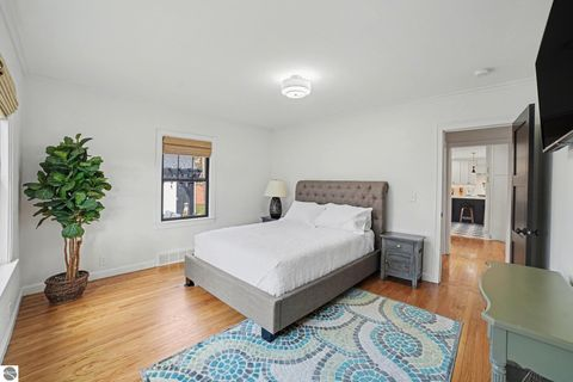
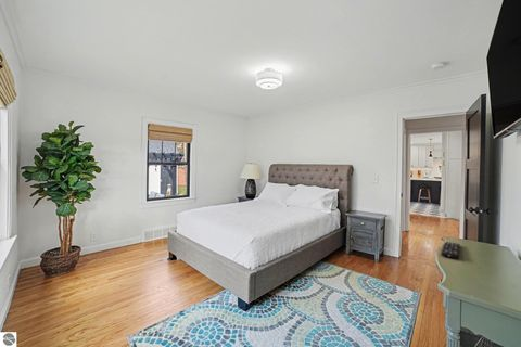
+ remote control [440,241,461,260]
